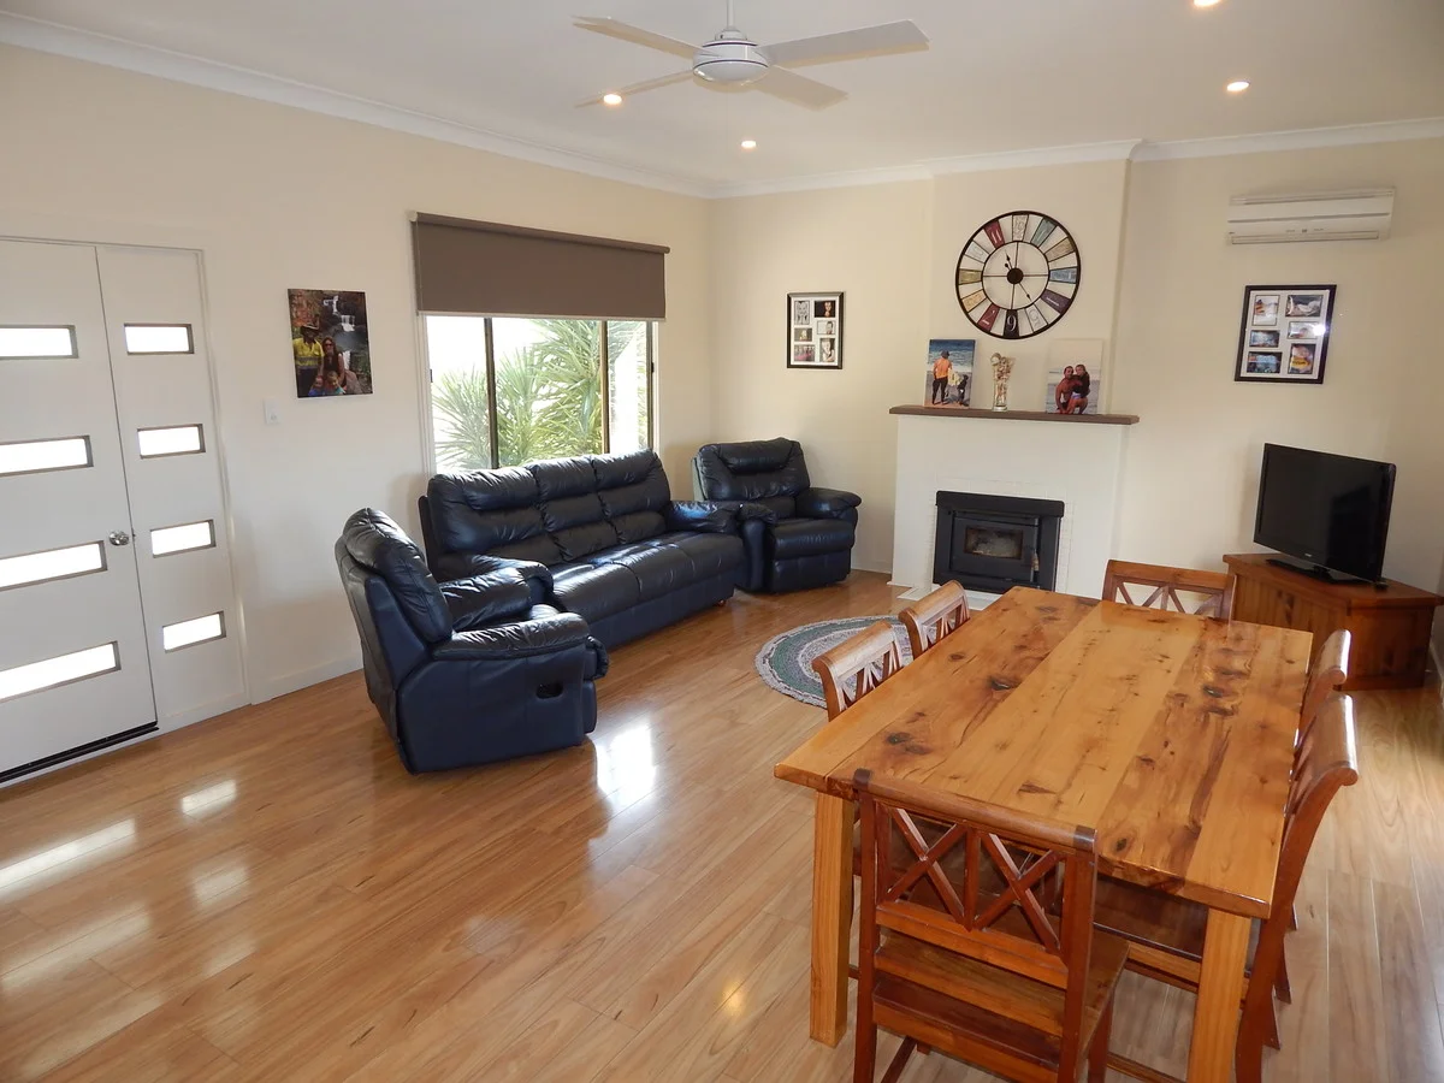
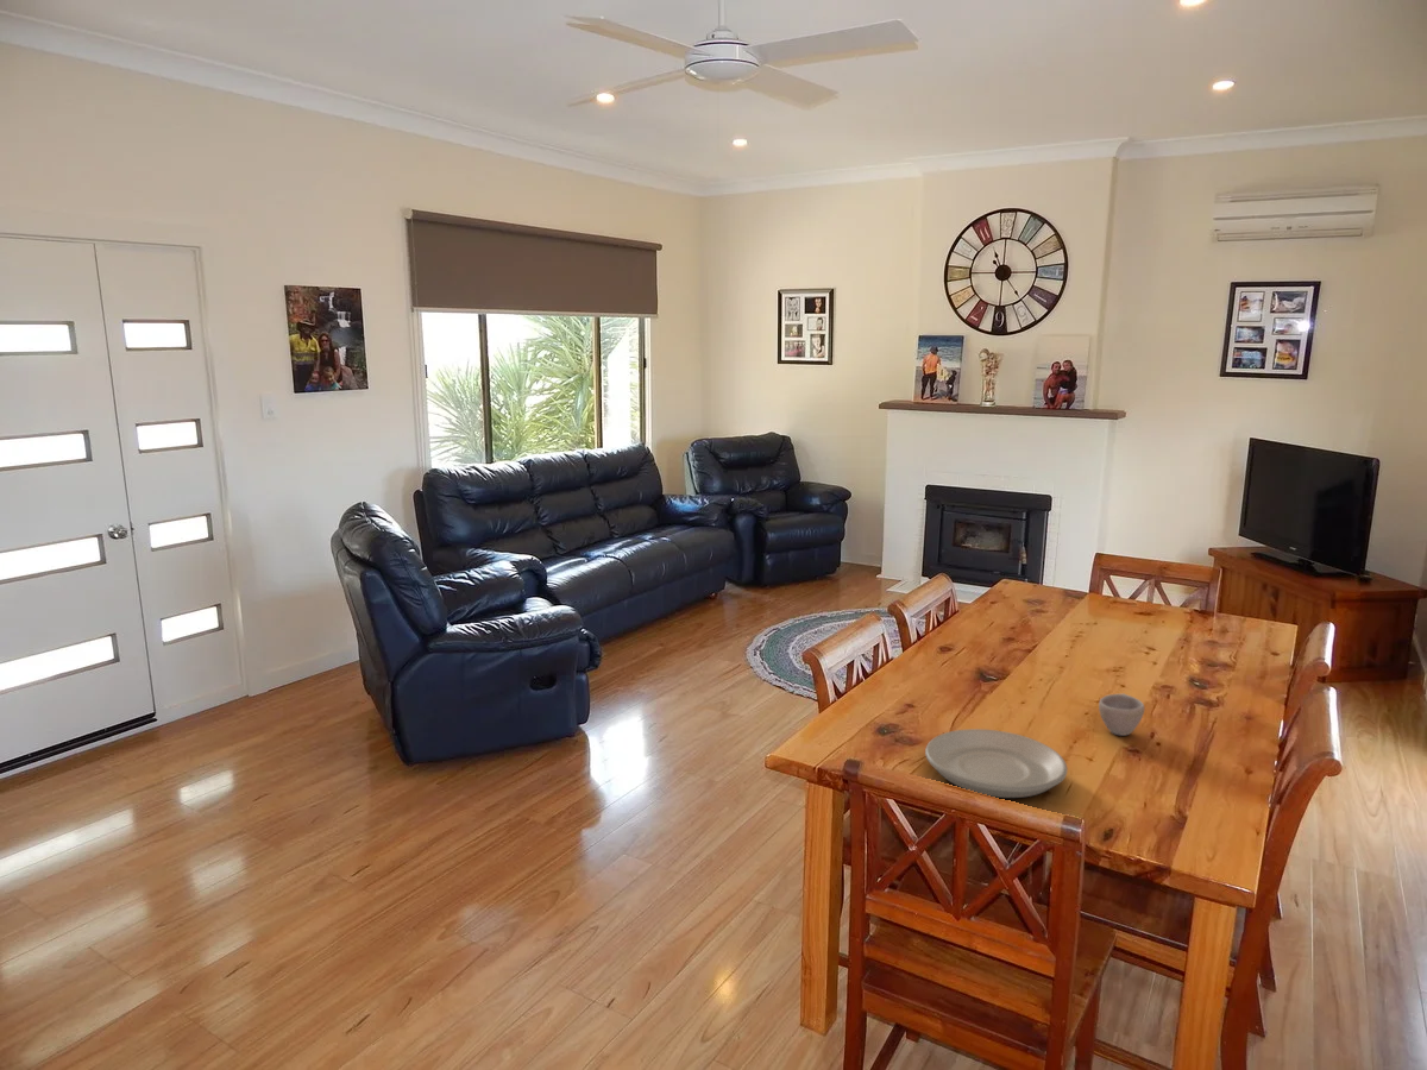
+ plate [924,728,1069,799]
+ cup [1098,692,1146,737]
